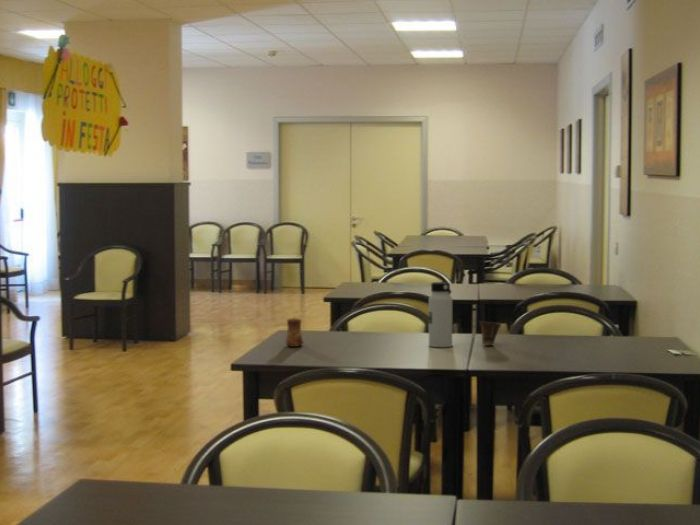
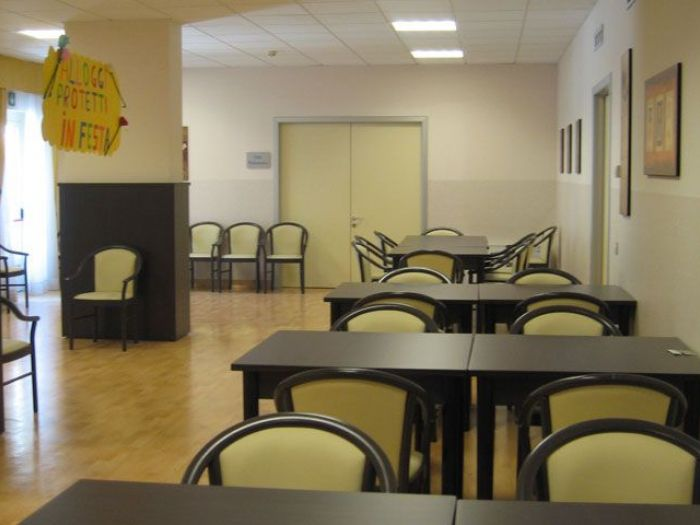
- cup [284,317,304,348]
- water bottle [428,281,453,348]
- cup [479,320,502,346]
